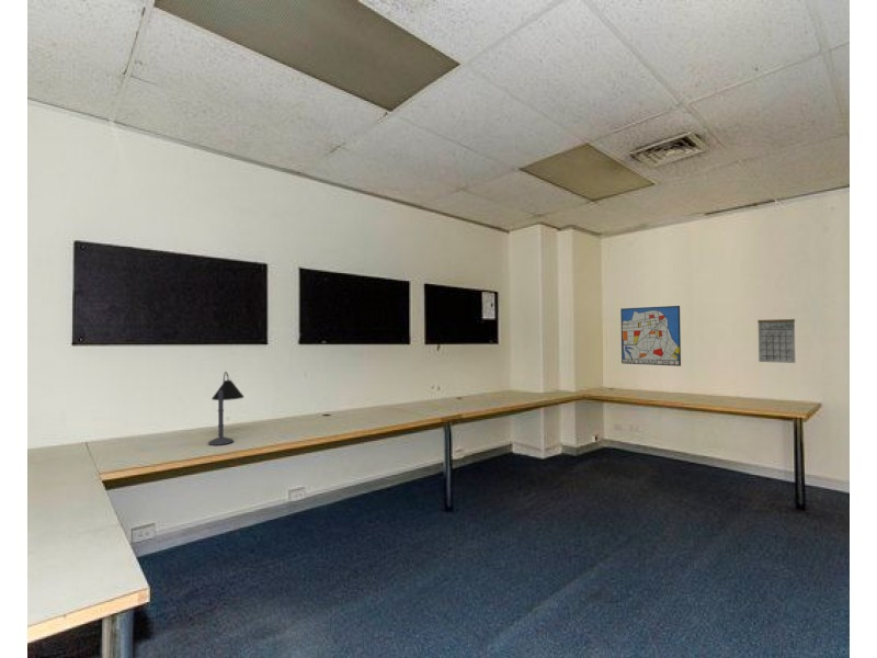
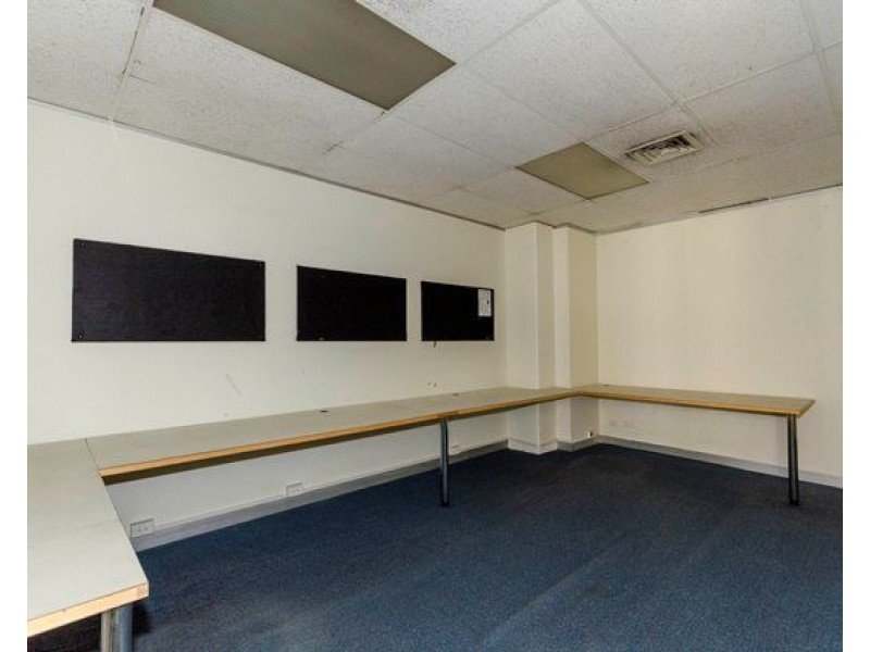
- calendar [756,308,796,364]
- desk lamp [207,371,244,446]
- wall art [619,305,682,367]
